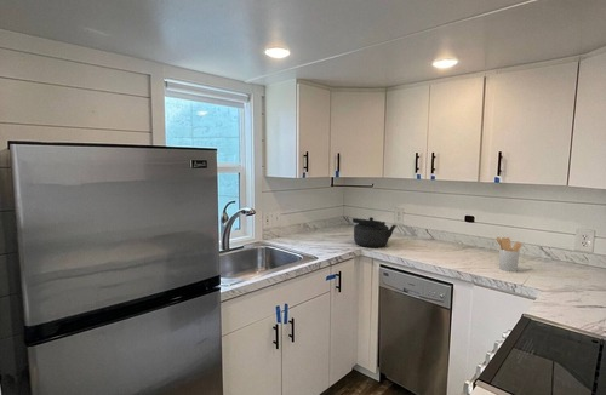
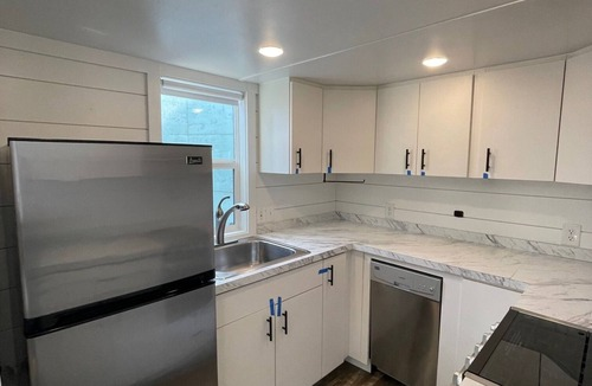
- utensil holder [496,236,524,273]
- kettle [351,216,398,248]
